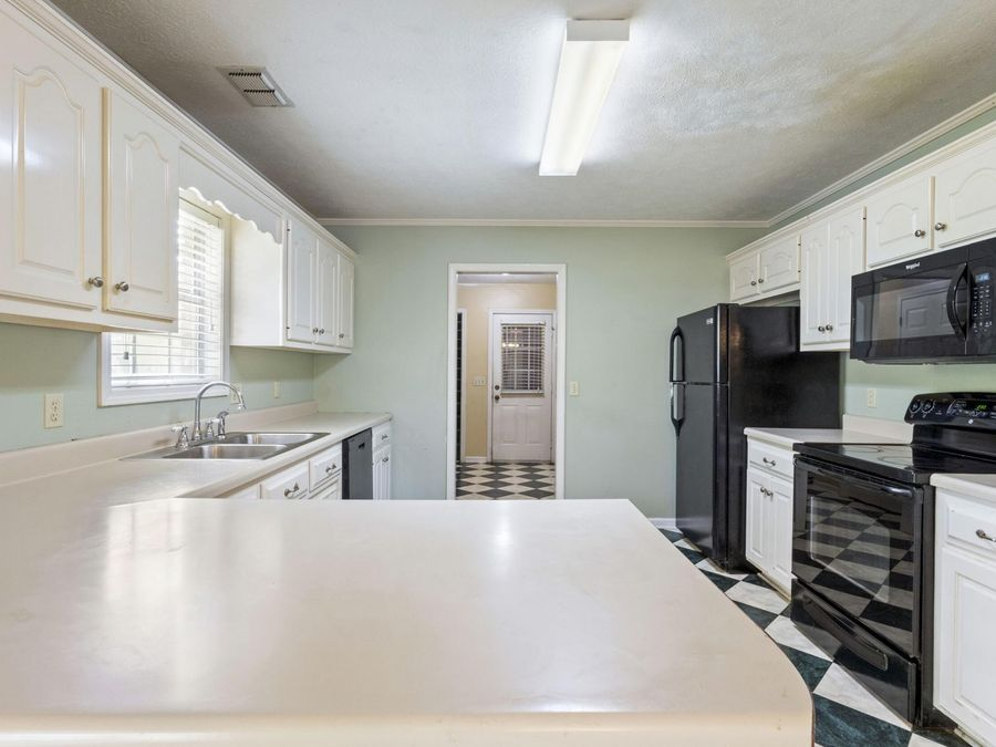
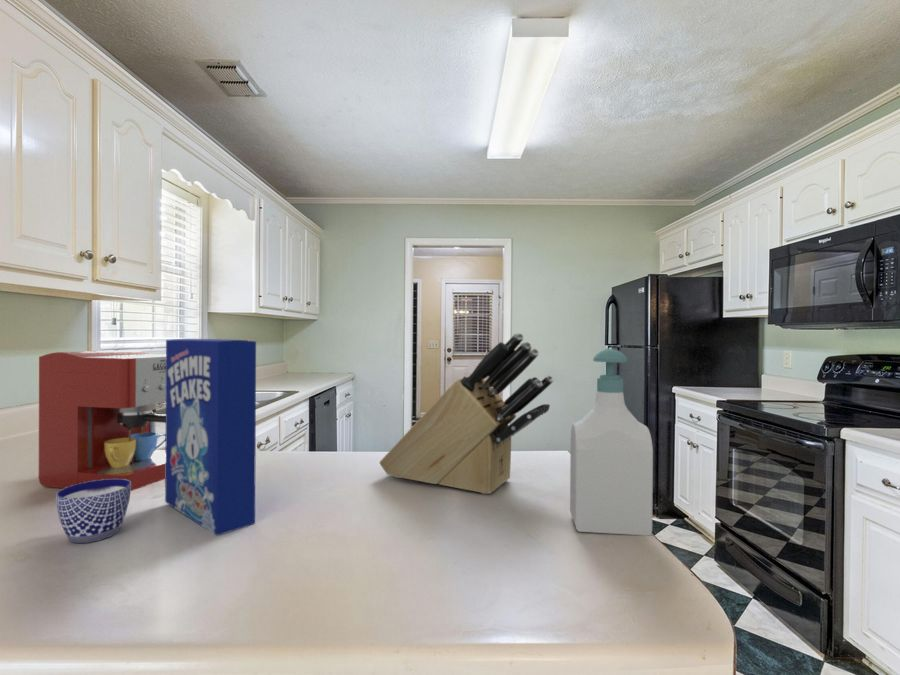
+ knife block [379,332,555,495]
+ soap bottle [569,348,654,537]
+ coffee maker [38,349,166,492]
+ cereal box [164,338,257,537]
+ cup [55,479,132,544]
